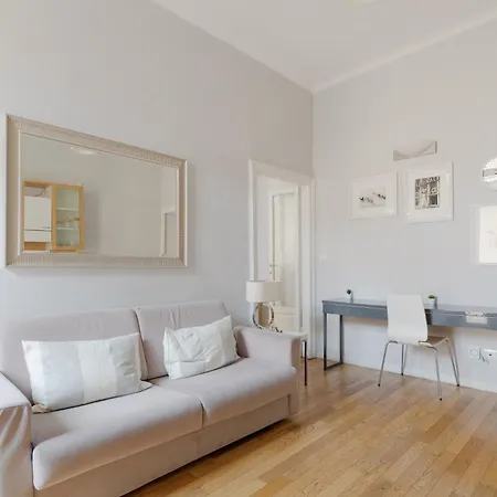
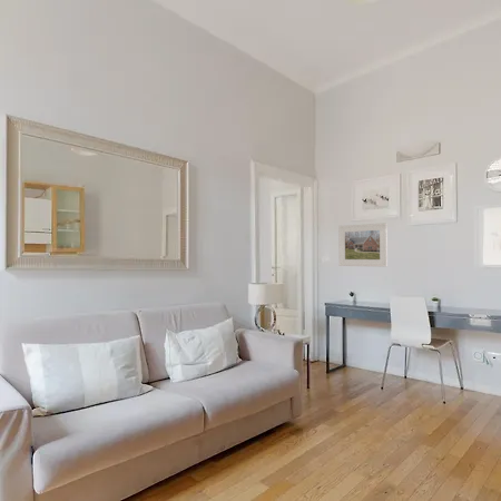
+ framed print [337,222,389,268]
